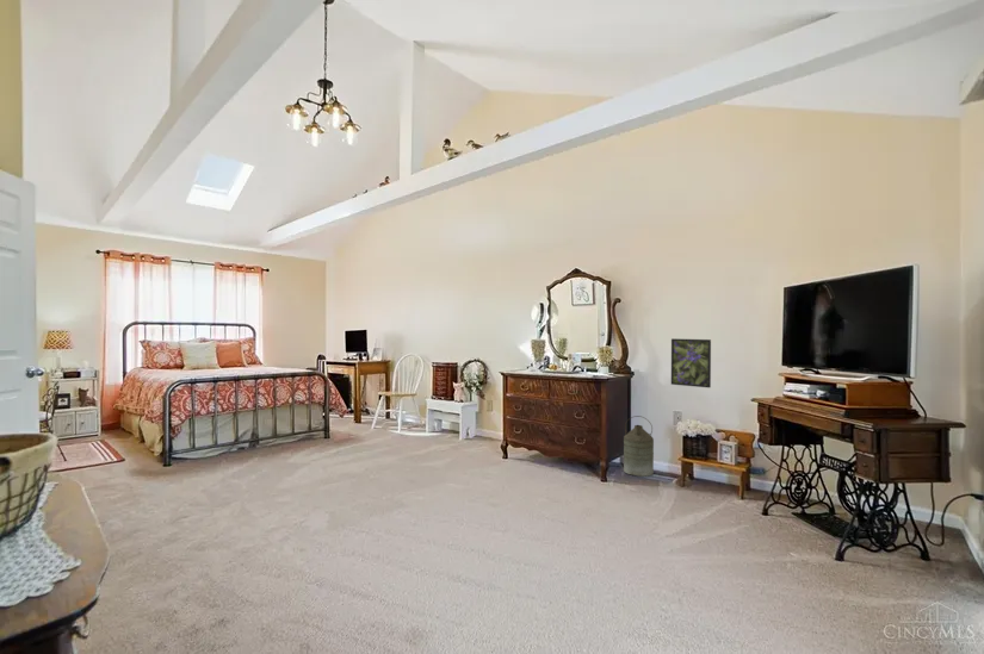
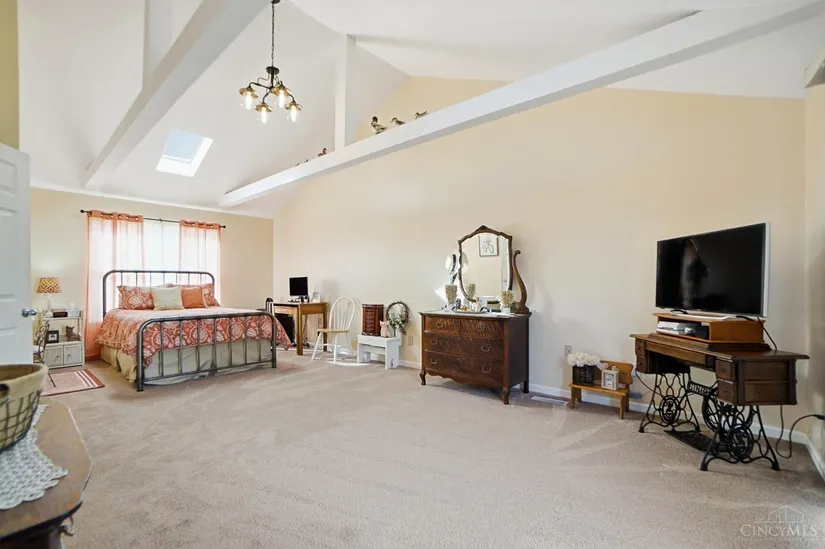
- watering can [623,415,655,478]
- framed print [670,337,712,388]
